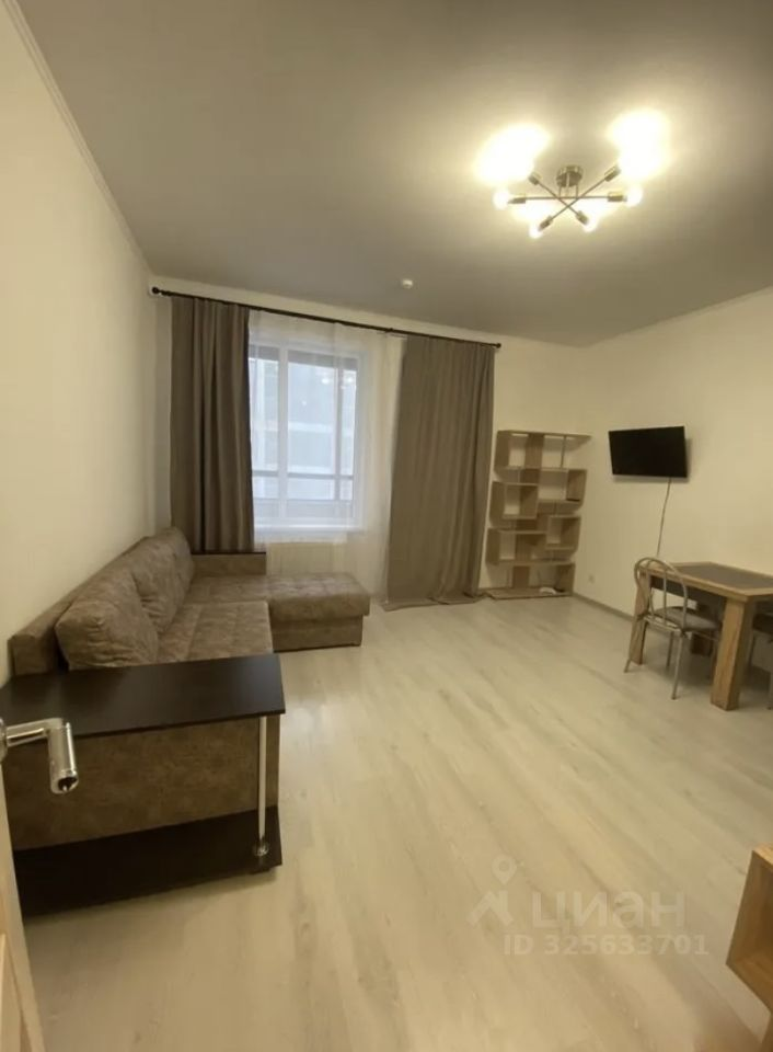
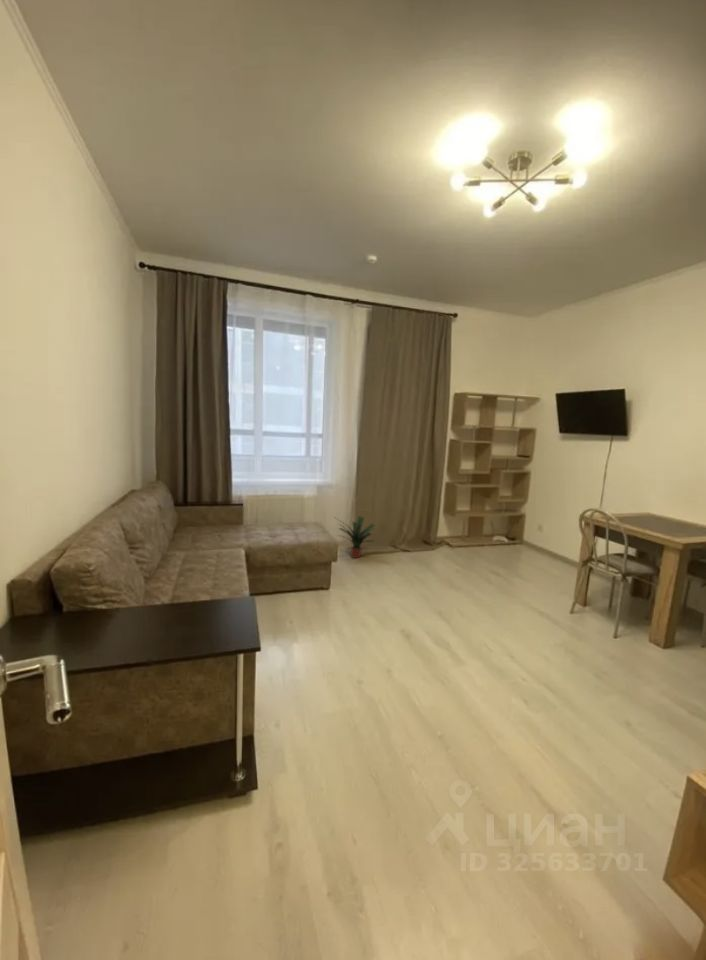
+ potted plant [335,515,376,559]
